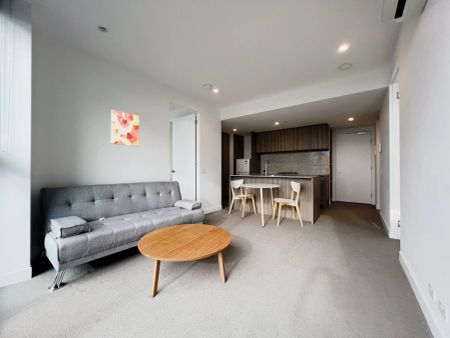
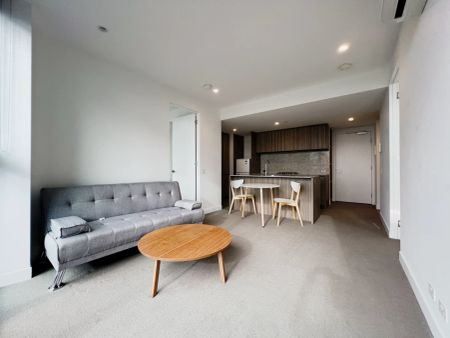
- wall art [110,108,140,147]
